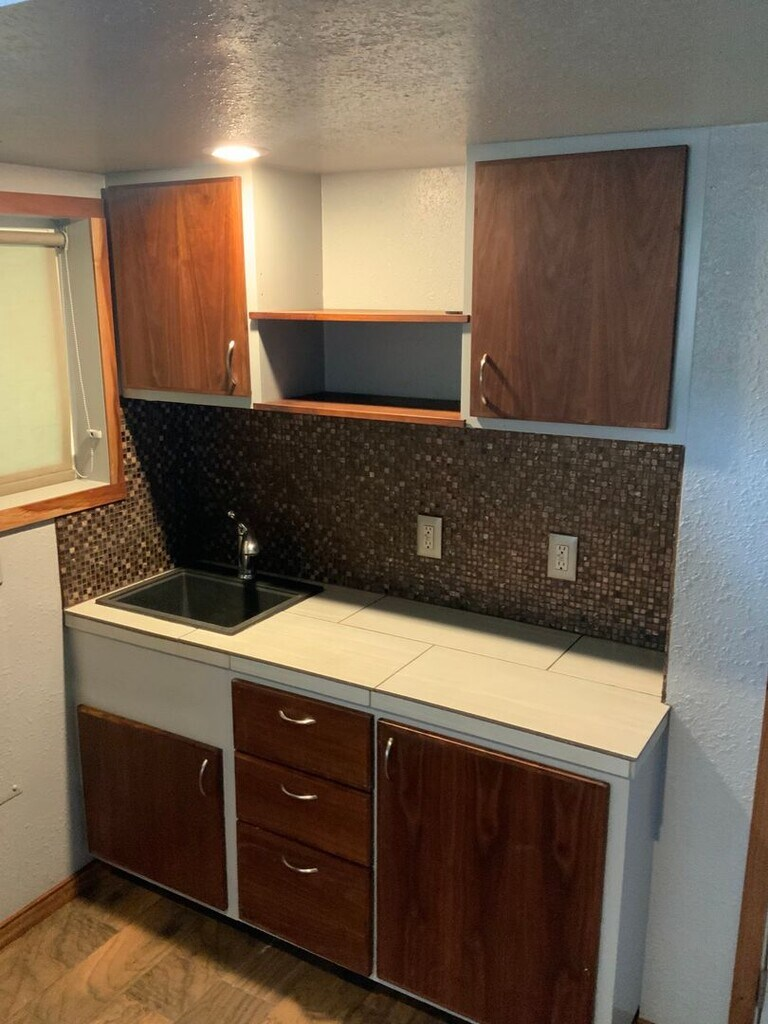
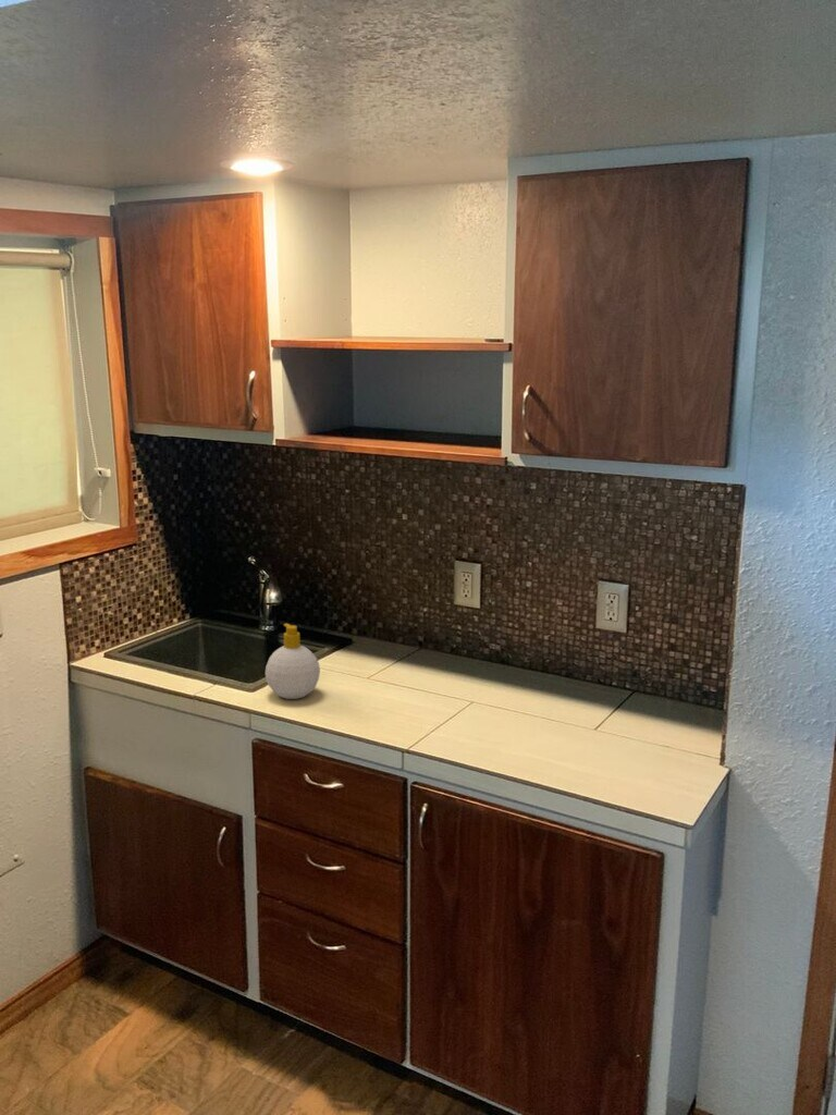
+ soap bottle [265,623,321,700]
